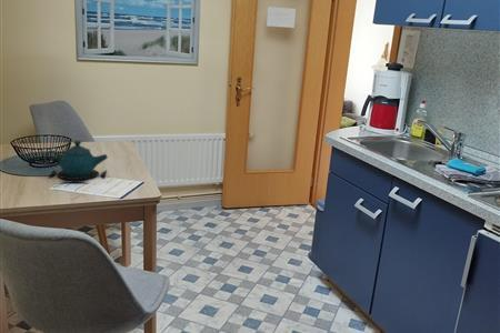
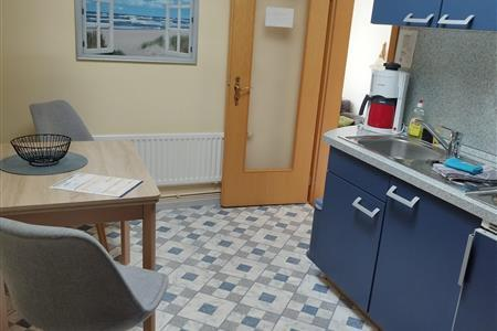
- teapot [43,140,109,183]
